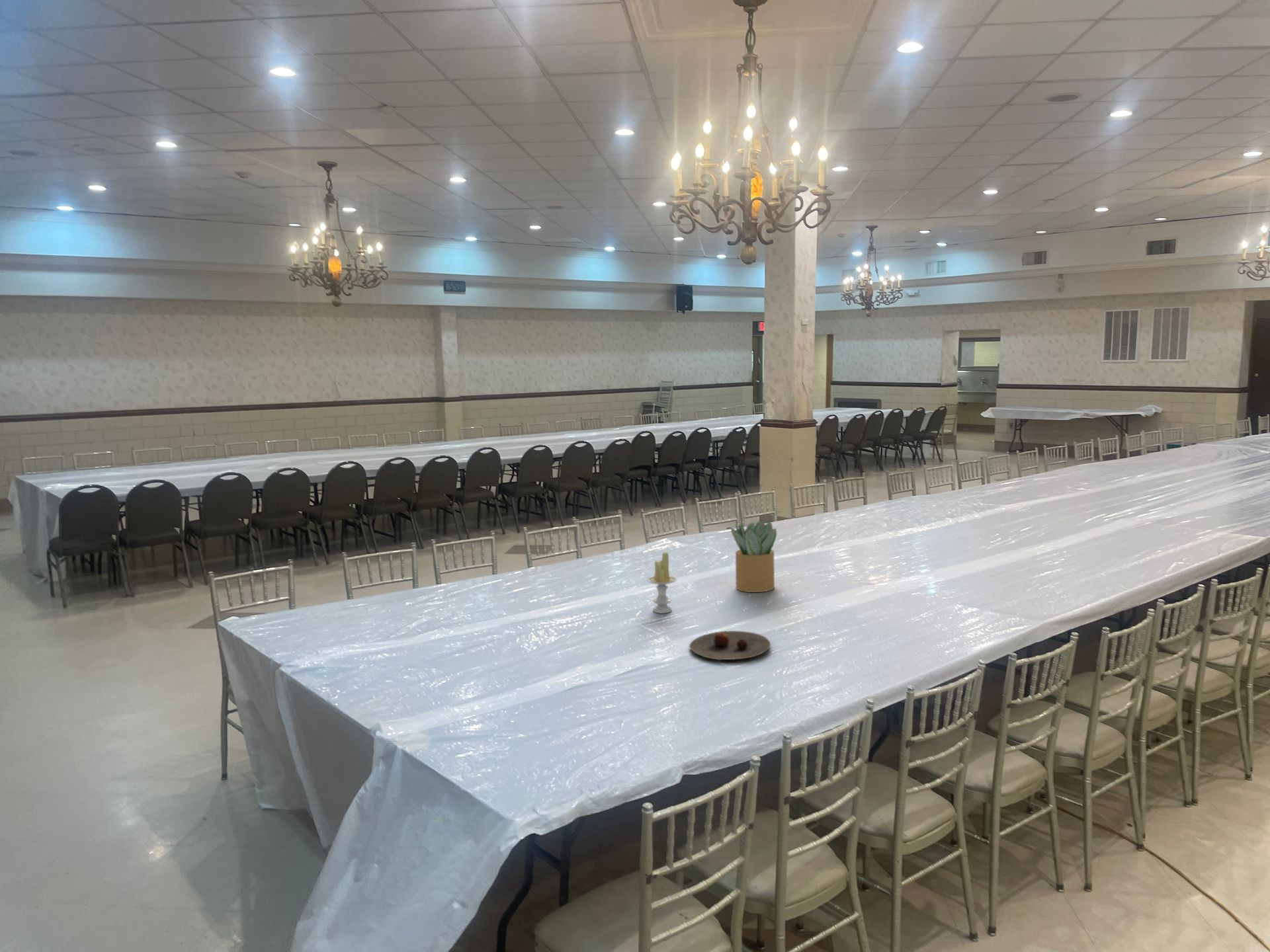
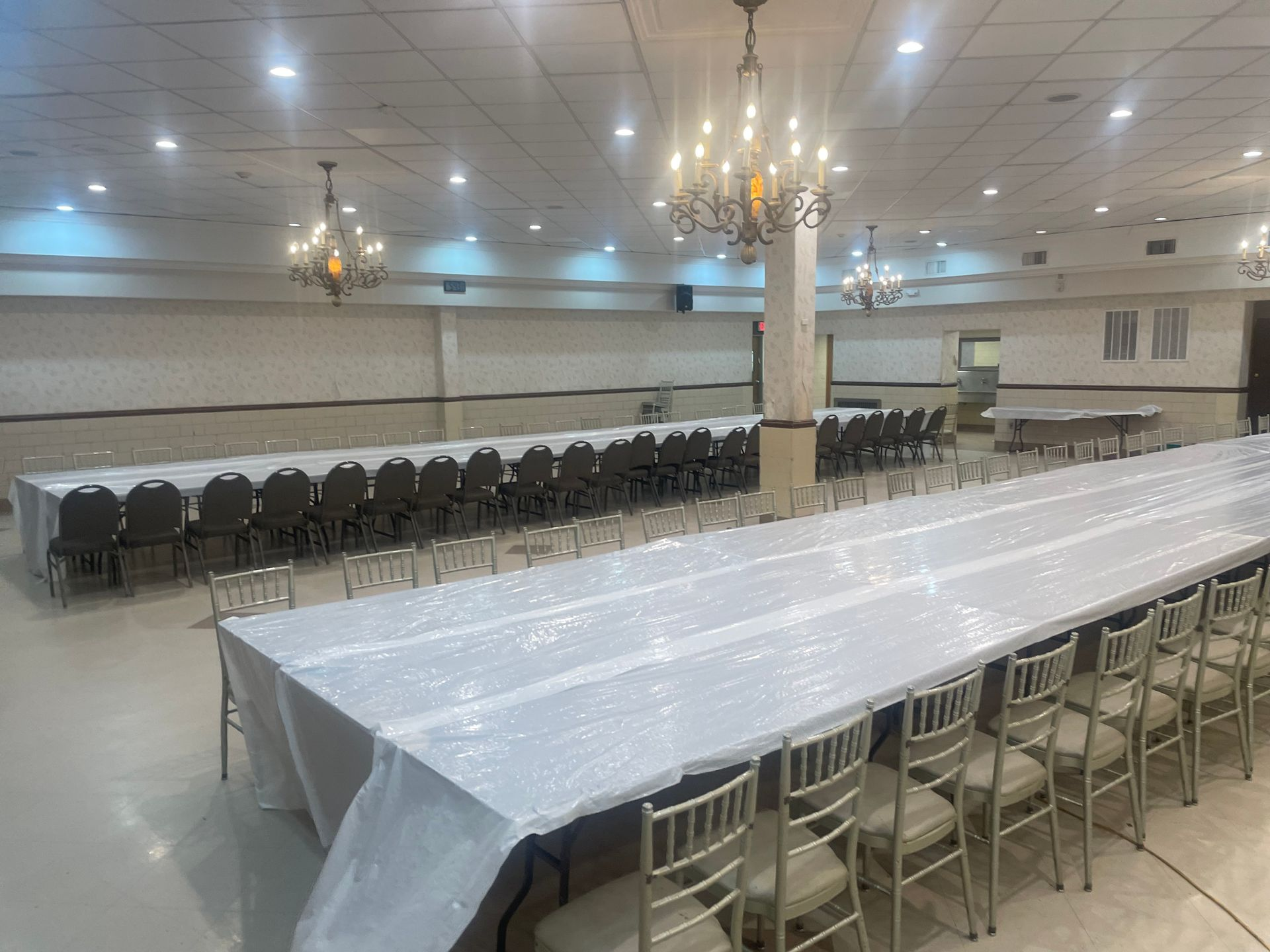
- candle [646,551,678,614]
- potted plant [730,520,777,593]
- plate [689,630,771,661]
